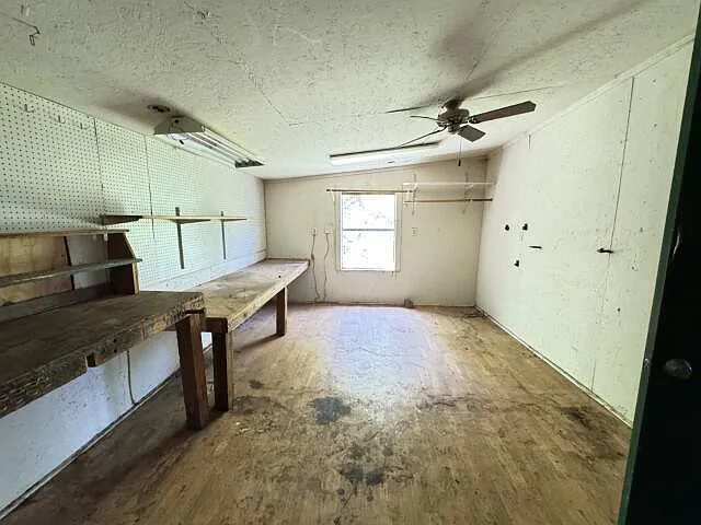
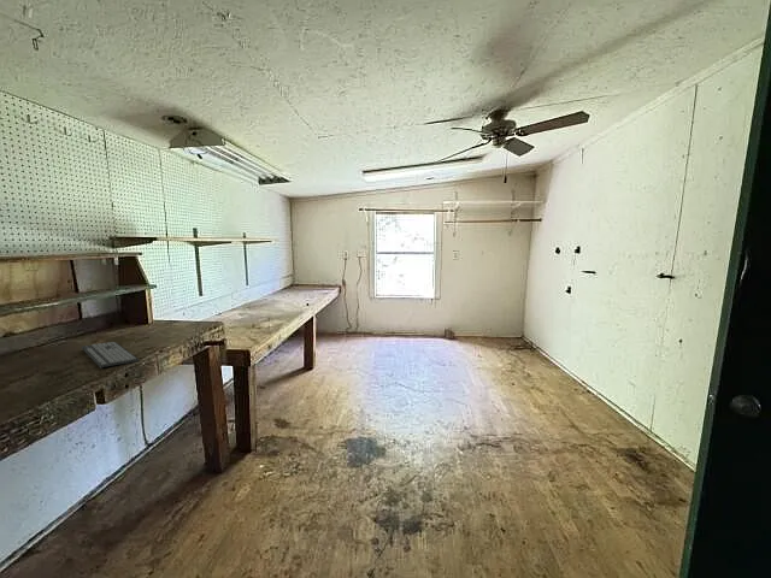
+ keyboard [81,341,140,368]
